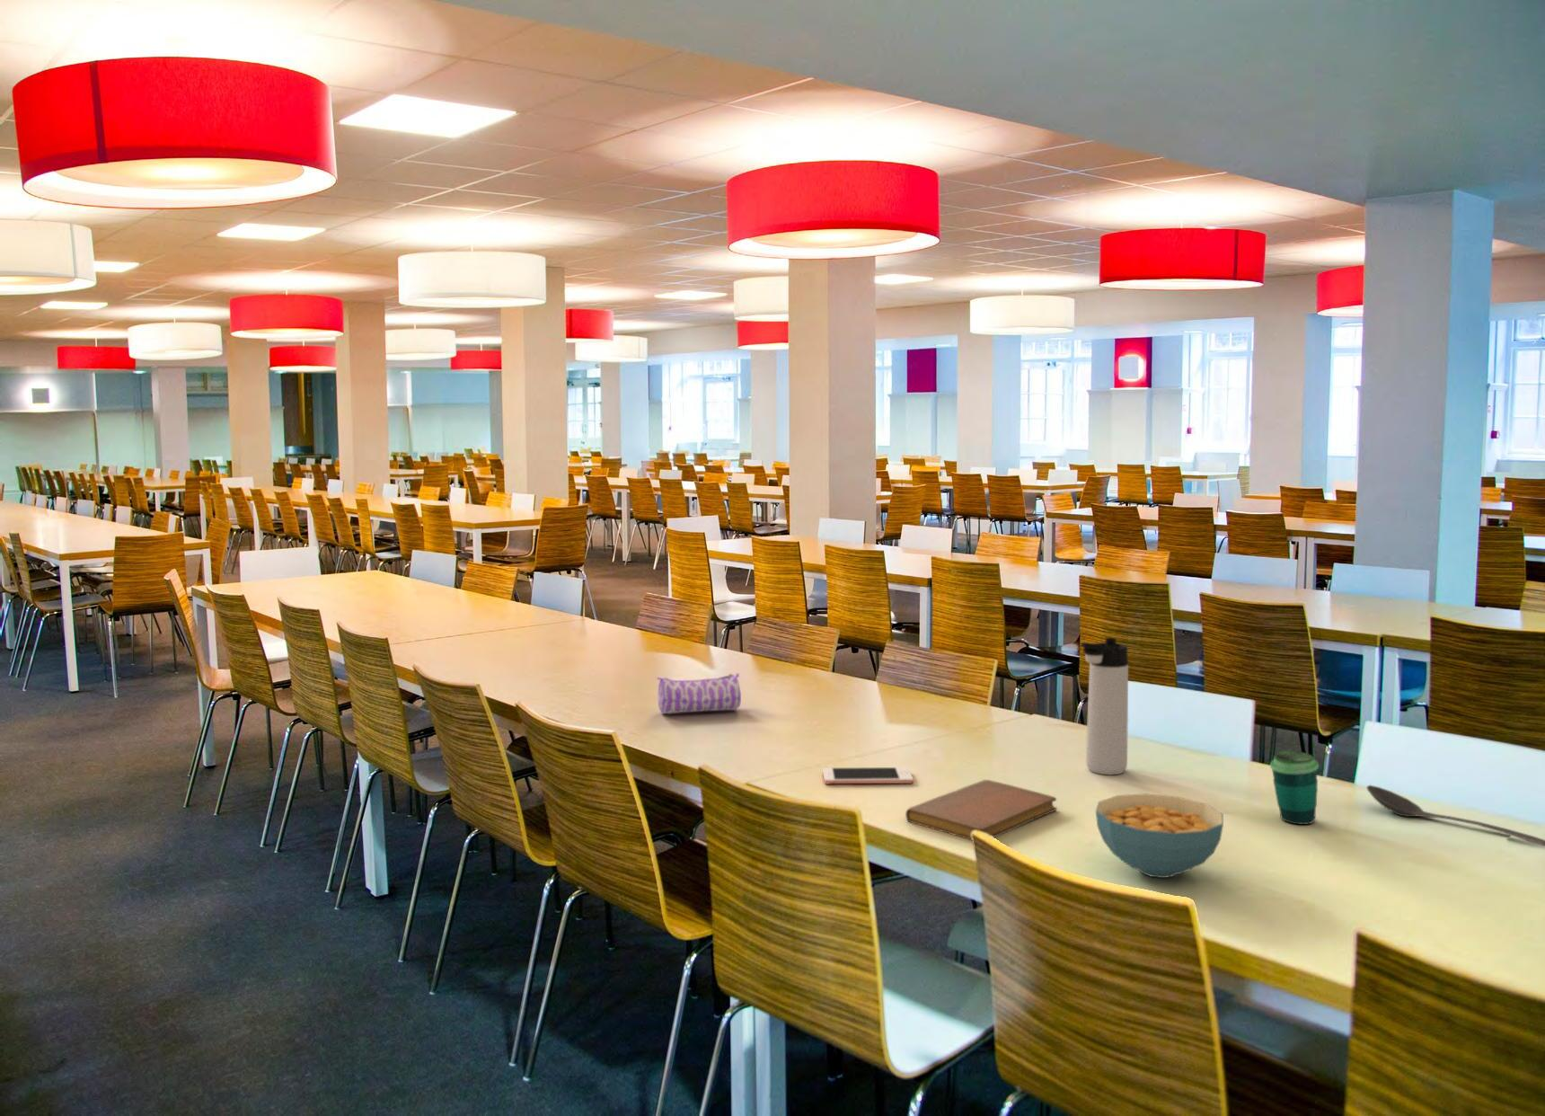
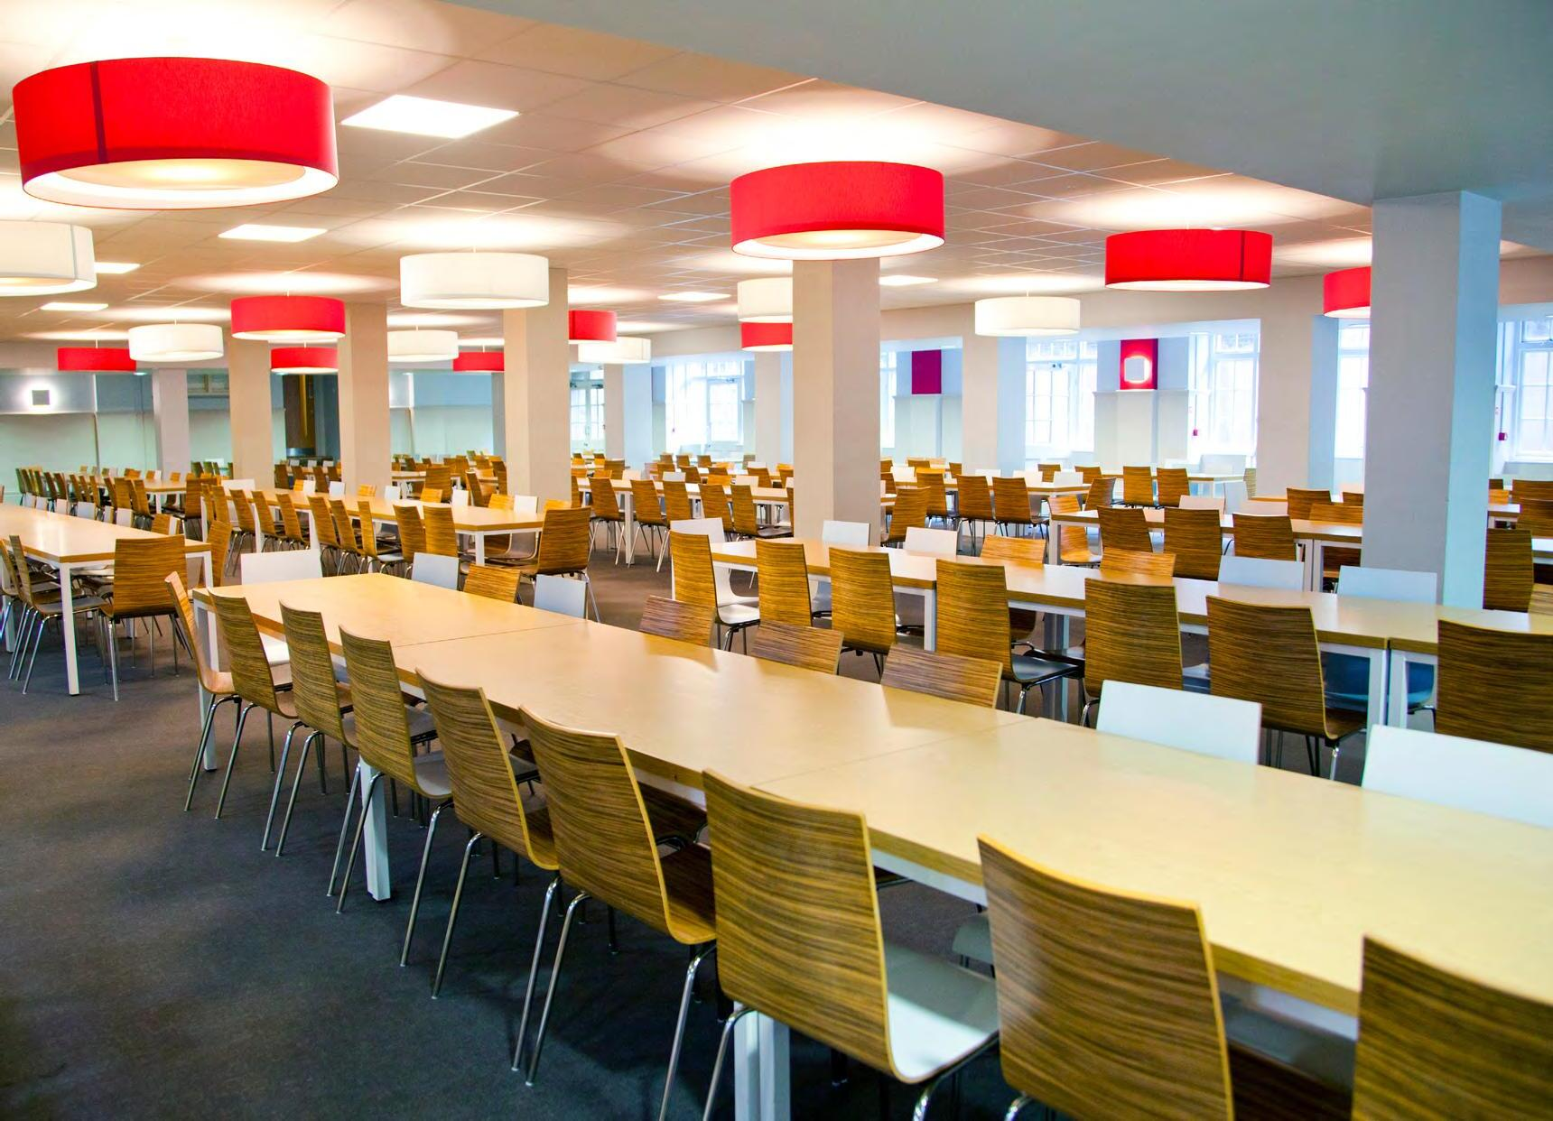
- cup [1269,750,1319,824]
- pencil case [655,672,743,714]
- stirrer [1365,785,1545,847]
- thermos bottle [1080,637,1129,775]
- cell phone [822,767,914,785]
- cereal bowl [1095,792,1225,878]
- notebook [904,779,1058,841]
